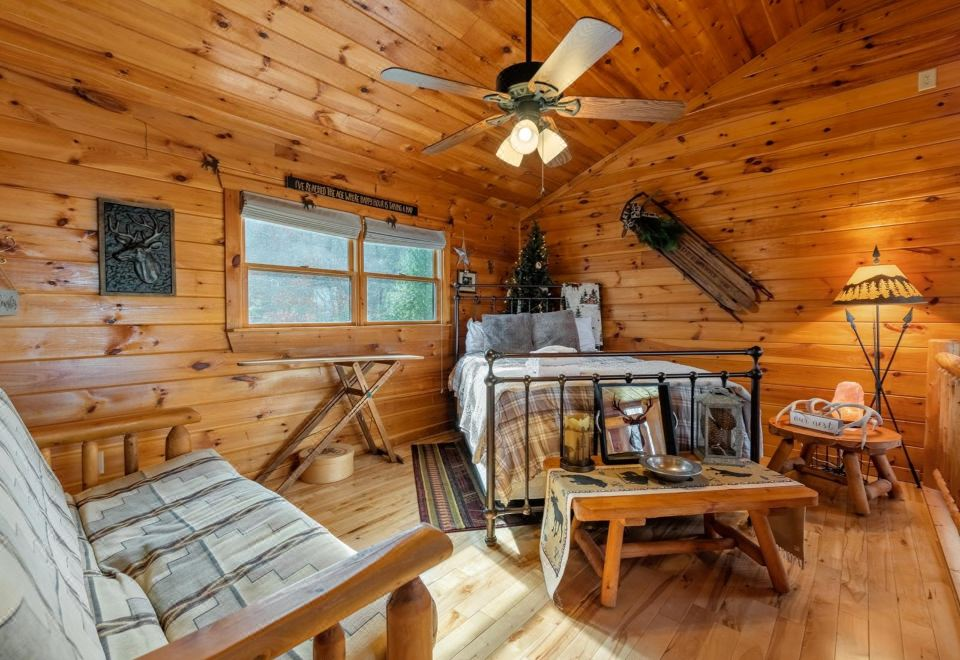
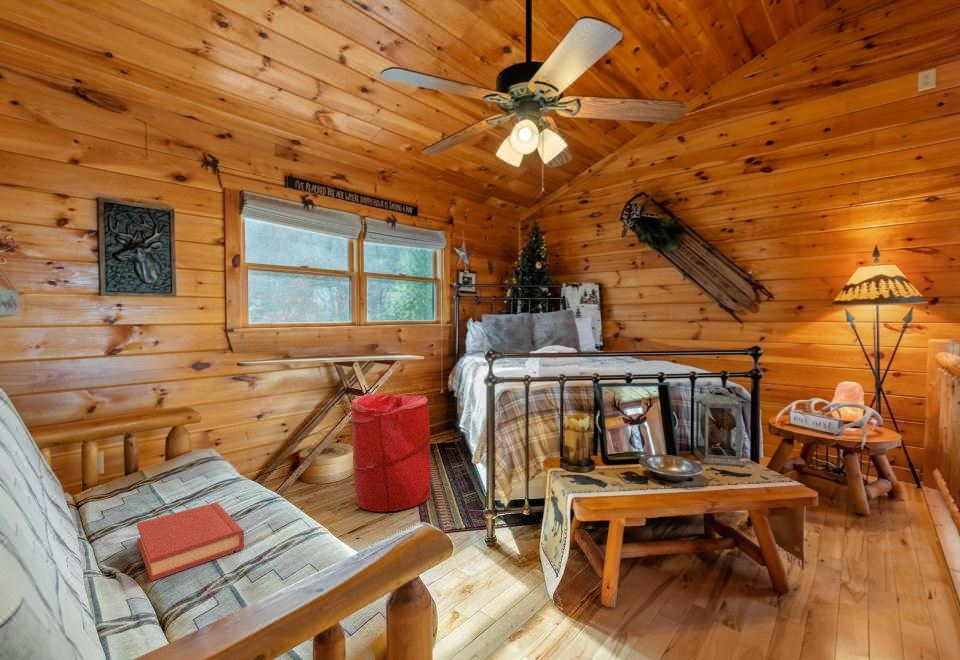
+ hardback book [136,501,245,582]
+ laundry hamper [350,393,432,513]
